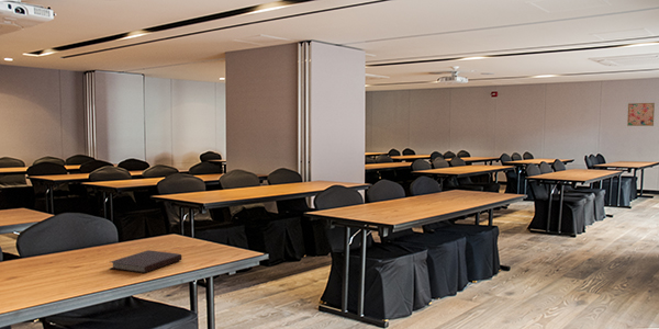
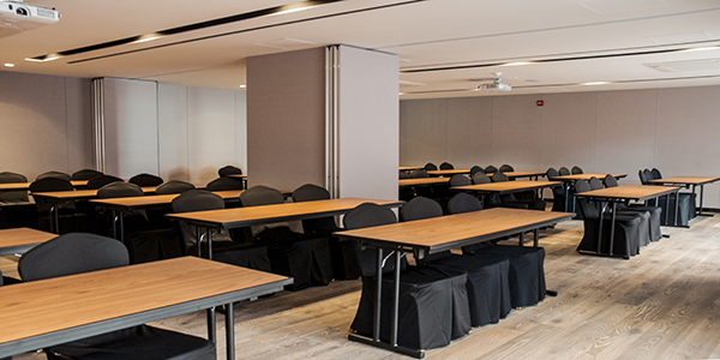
- wall art [626,102,656,127]
- notebook [109,249,182,274]
